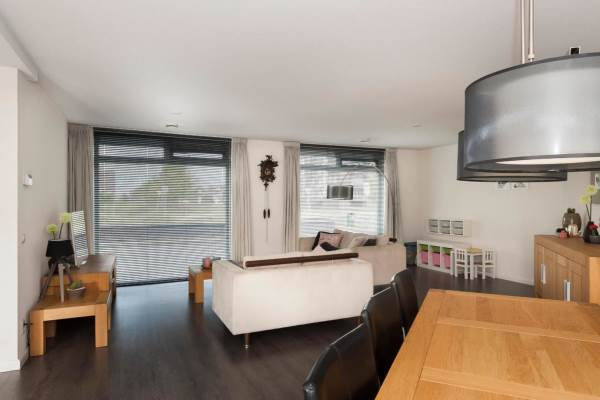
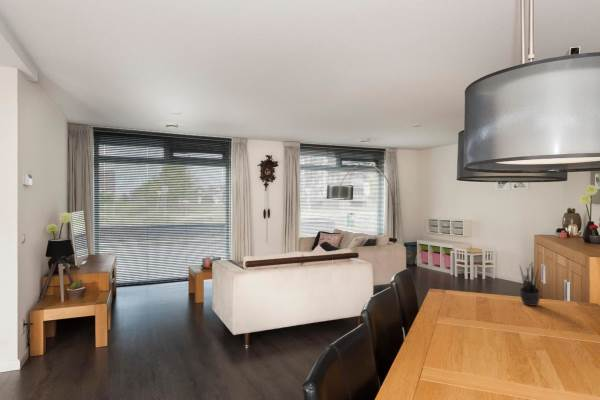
+ potted plant [519,262,541,307]
